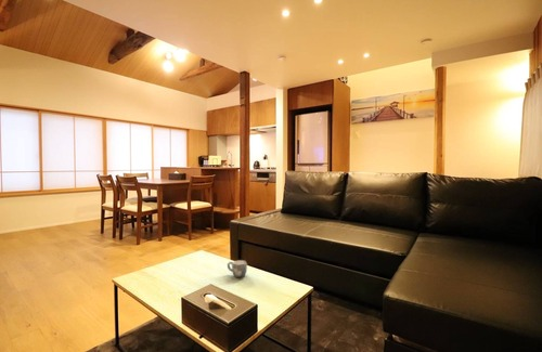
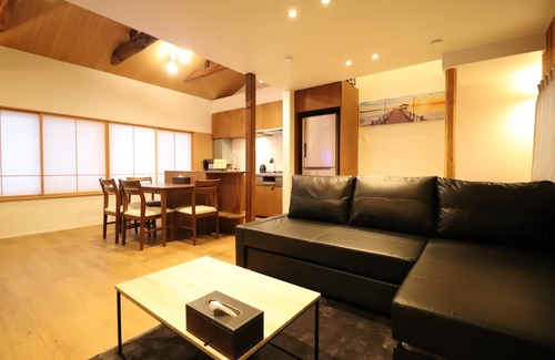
- mug [227,259,248,278]
